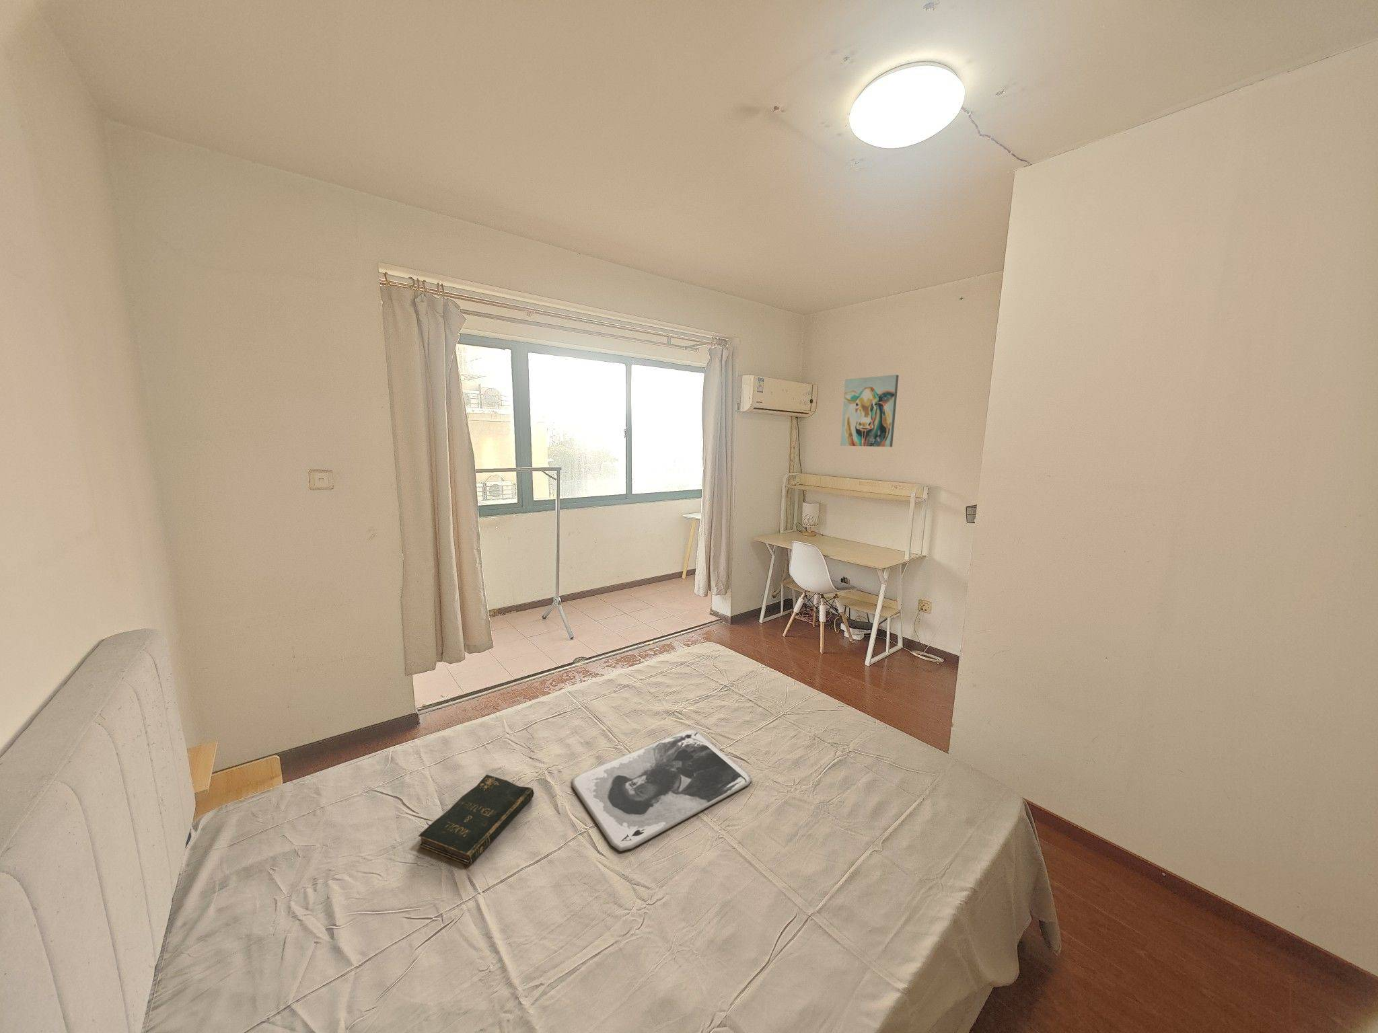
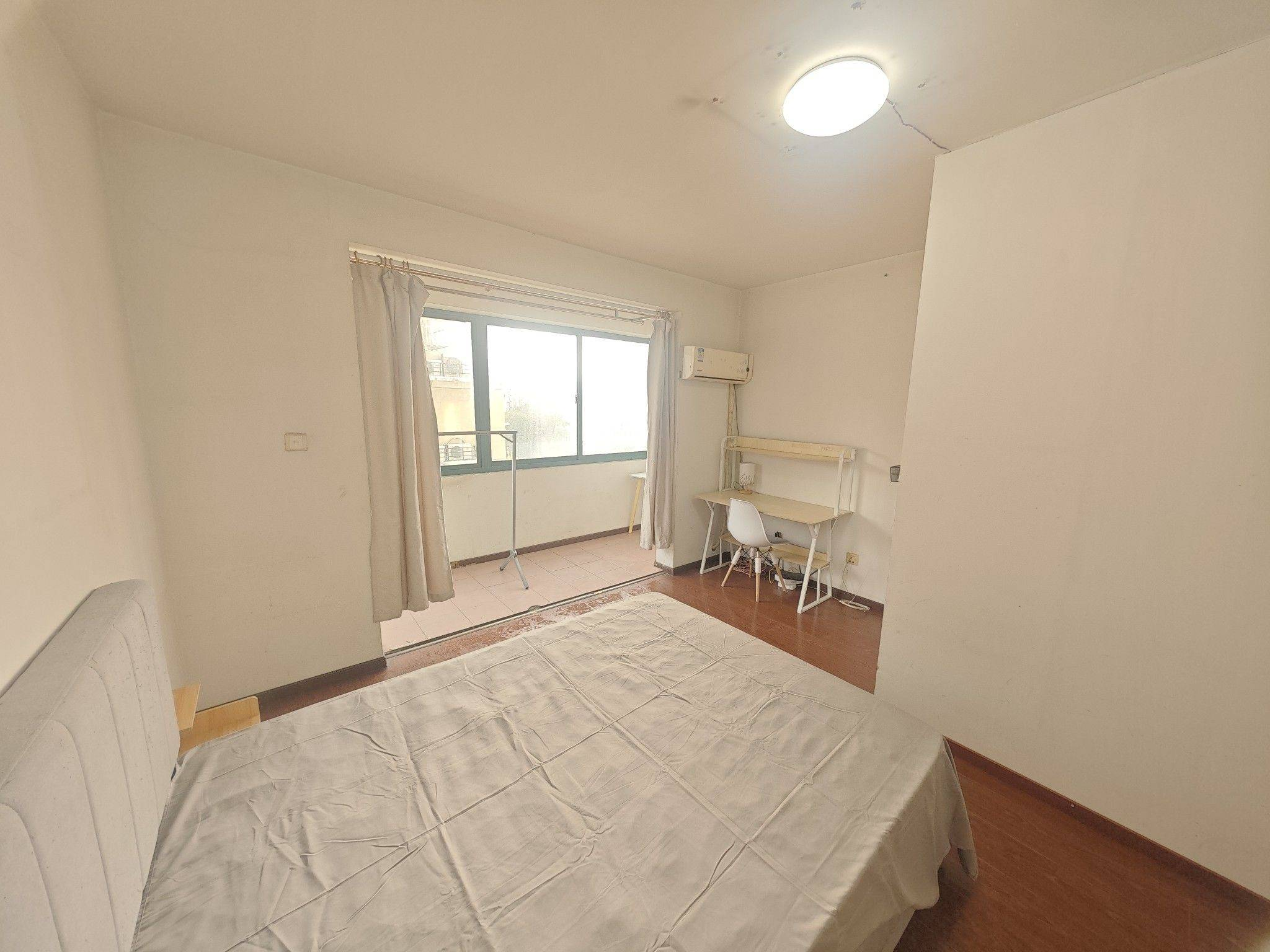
- tray [571,729,753,852]
- wall art [840,374,898,448]
- bible [418,774,535,866]
